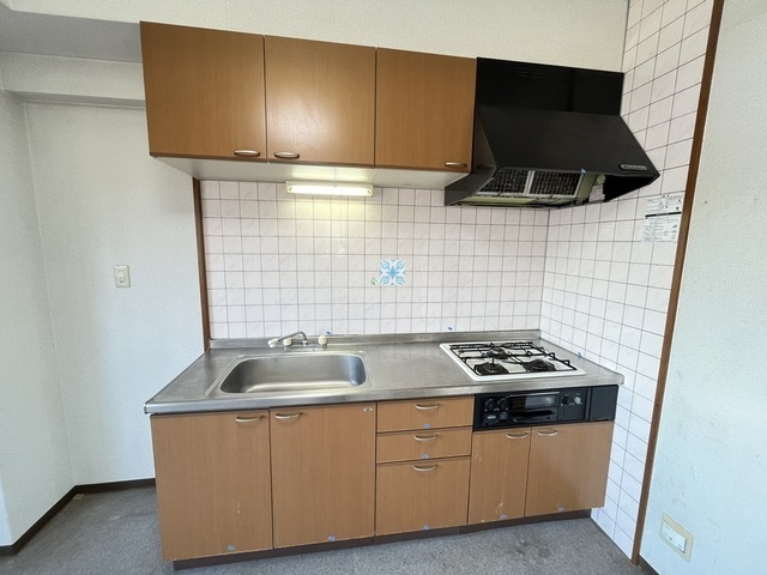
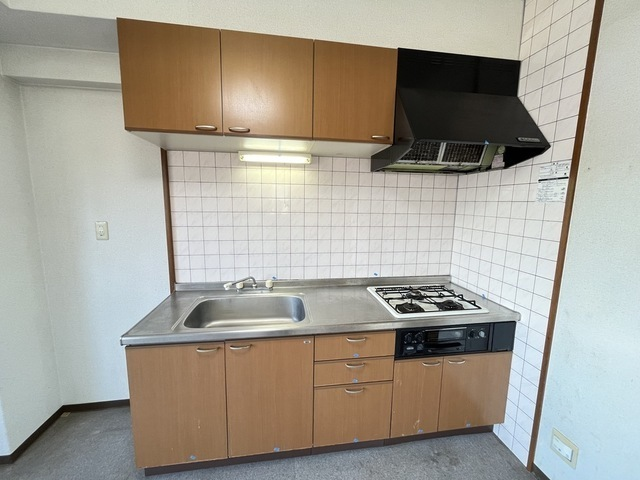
- decorative tile [370,259,406,286]
